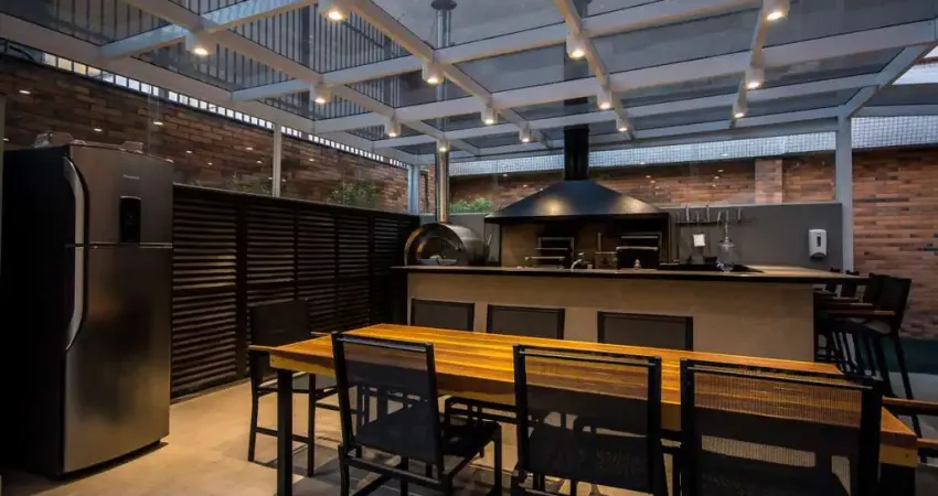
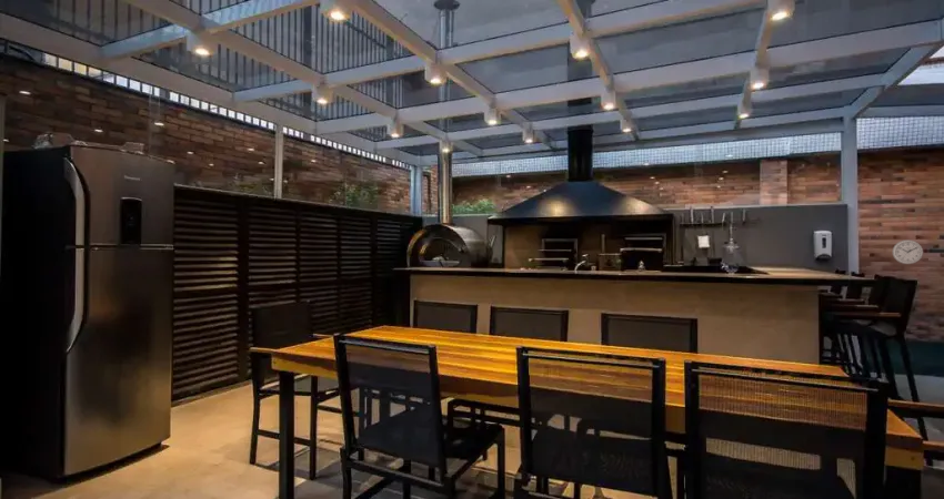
+ wall clock [892,238,924,265]
